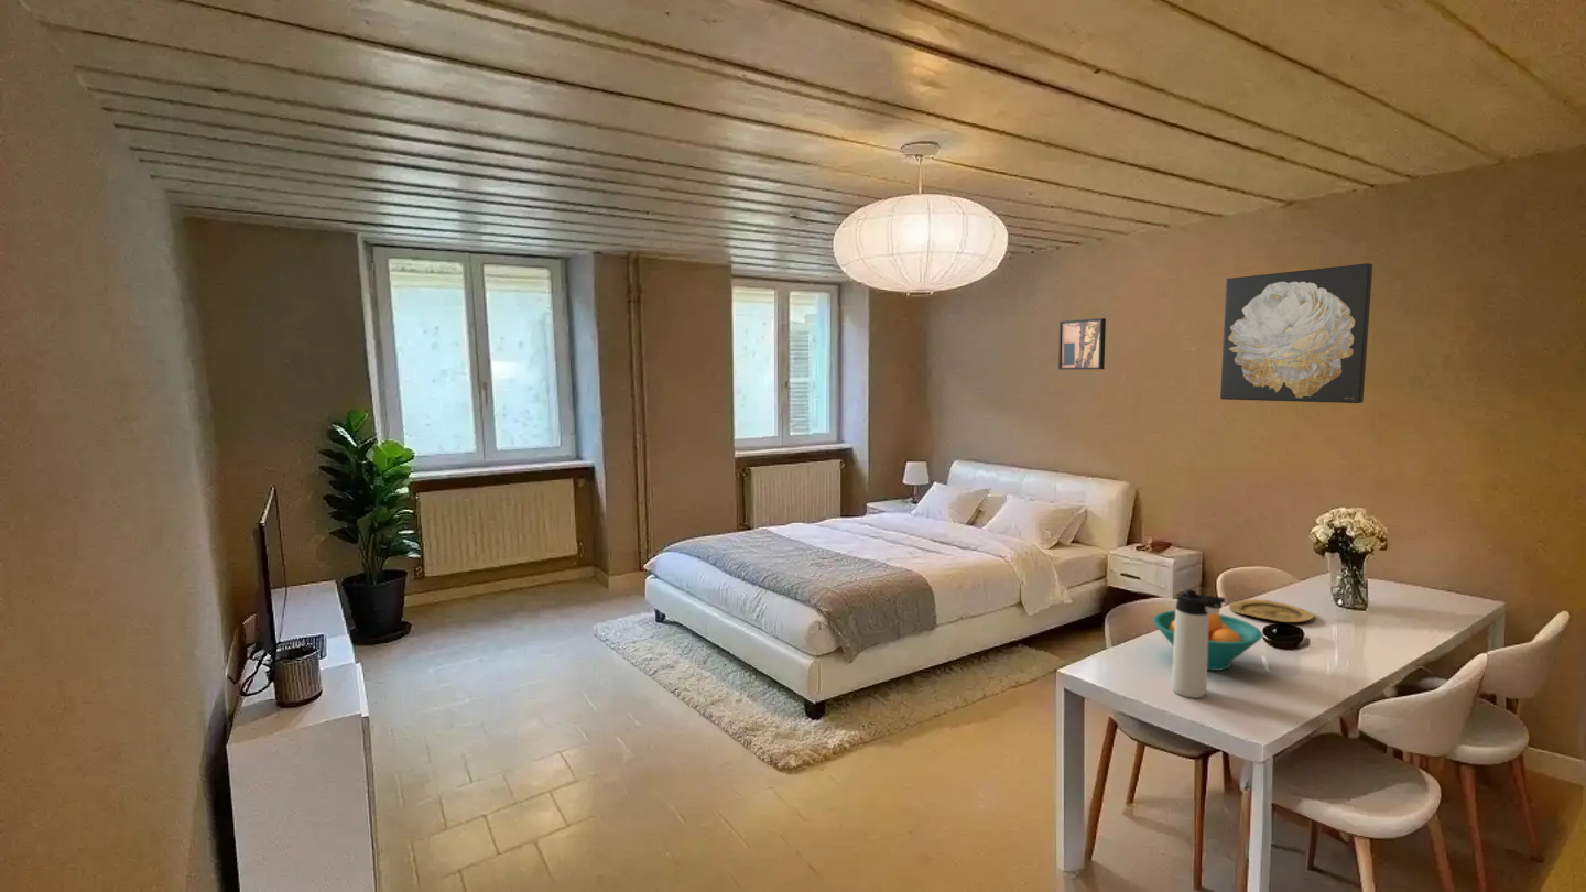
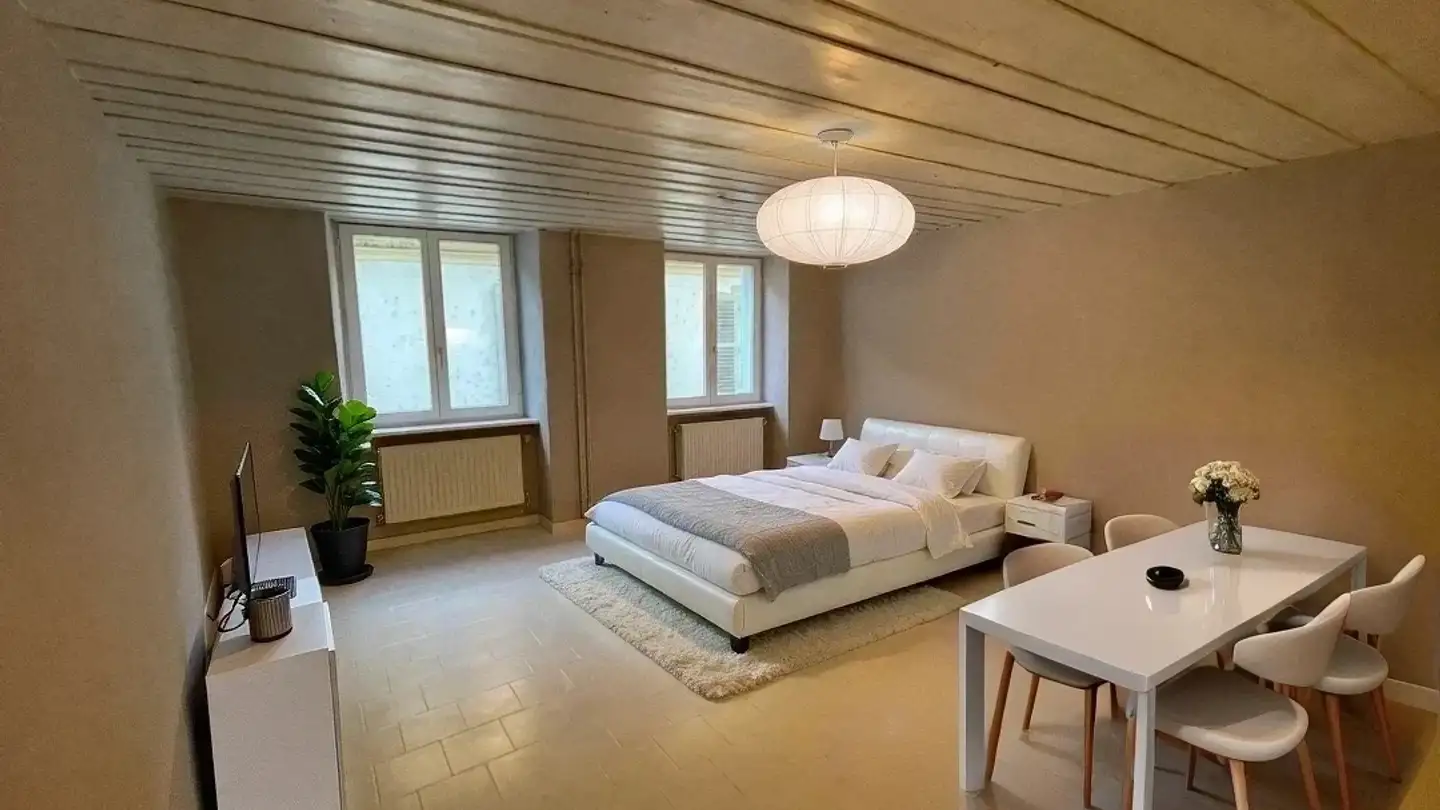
- wall art [1219,262,1373,404]
- plate [1229,598,1315,623]
- thermos bottle [1171,589,1227,699]
- fruit bowl [1152,609,1263,672]
- wall art [1057,317,1107,371]
